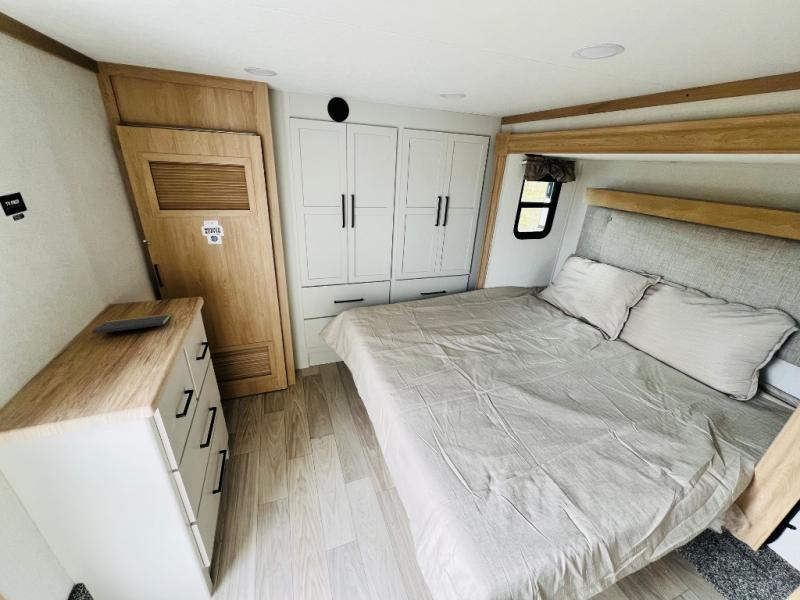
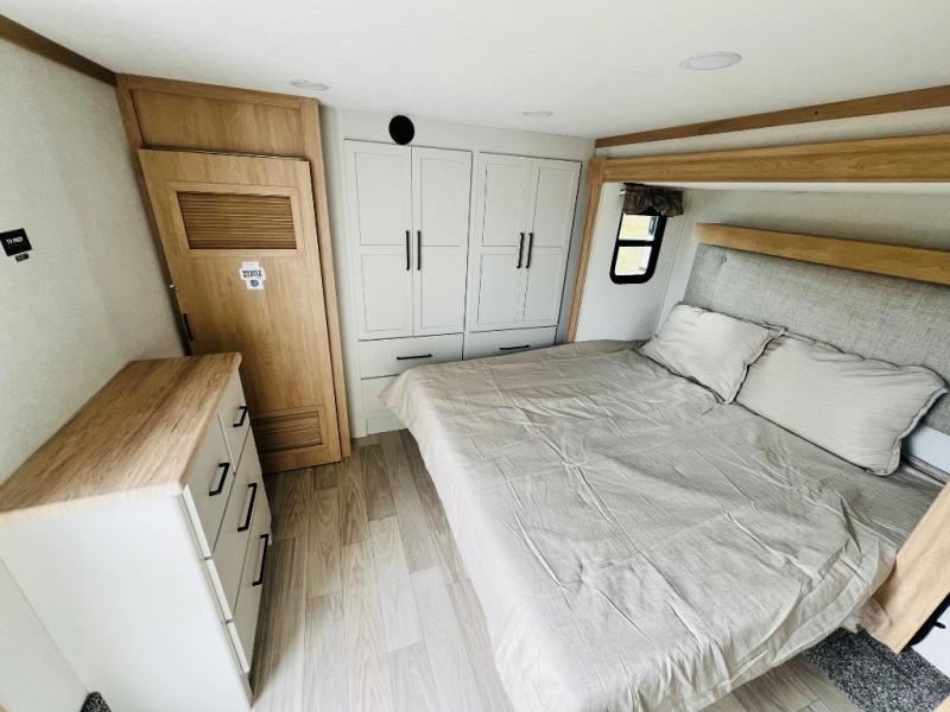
- notepad [91,312,172,335]
